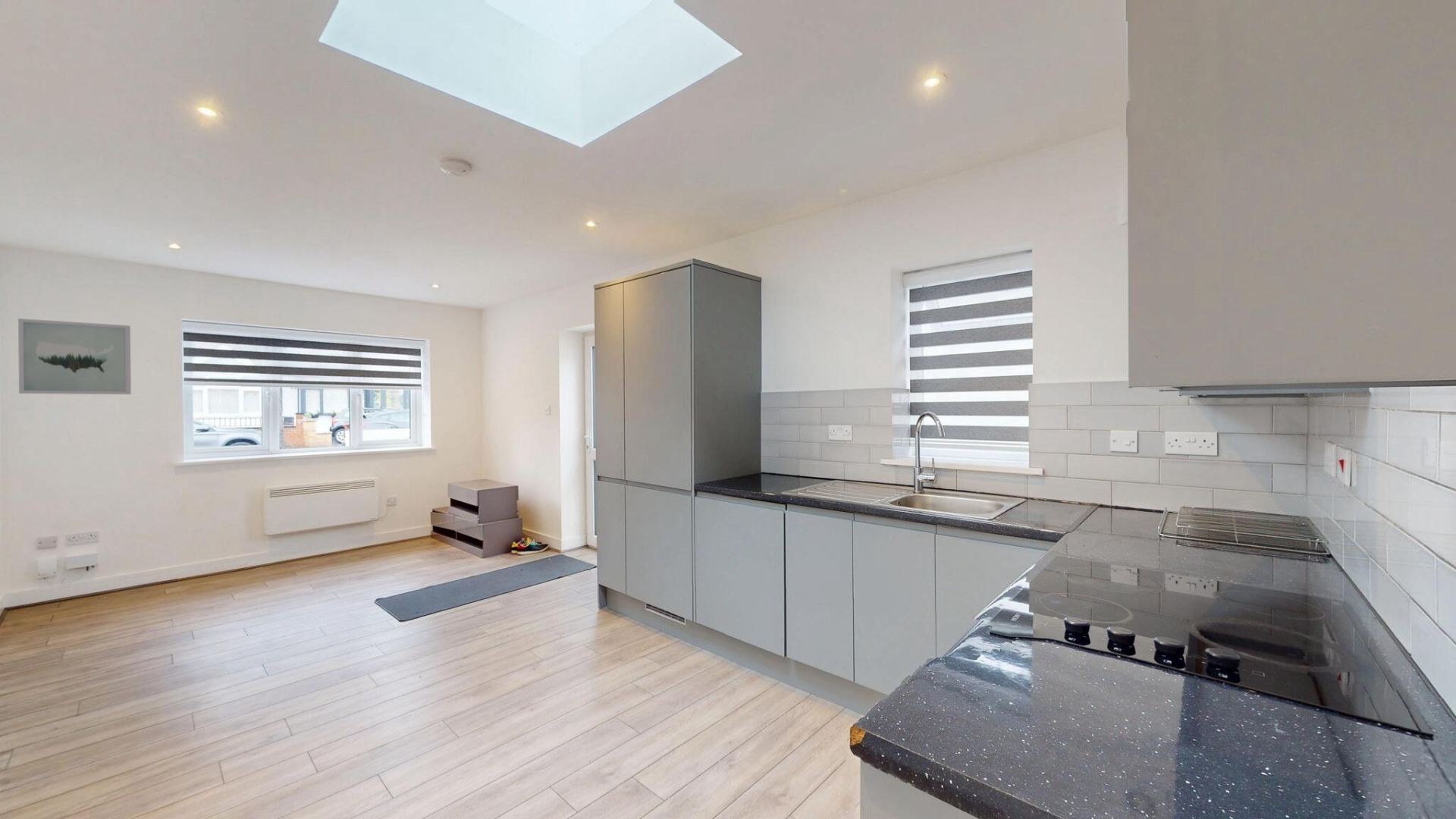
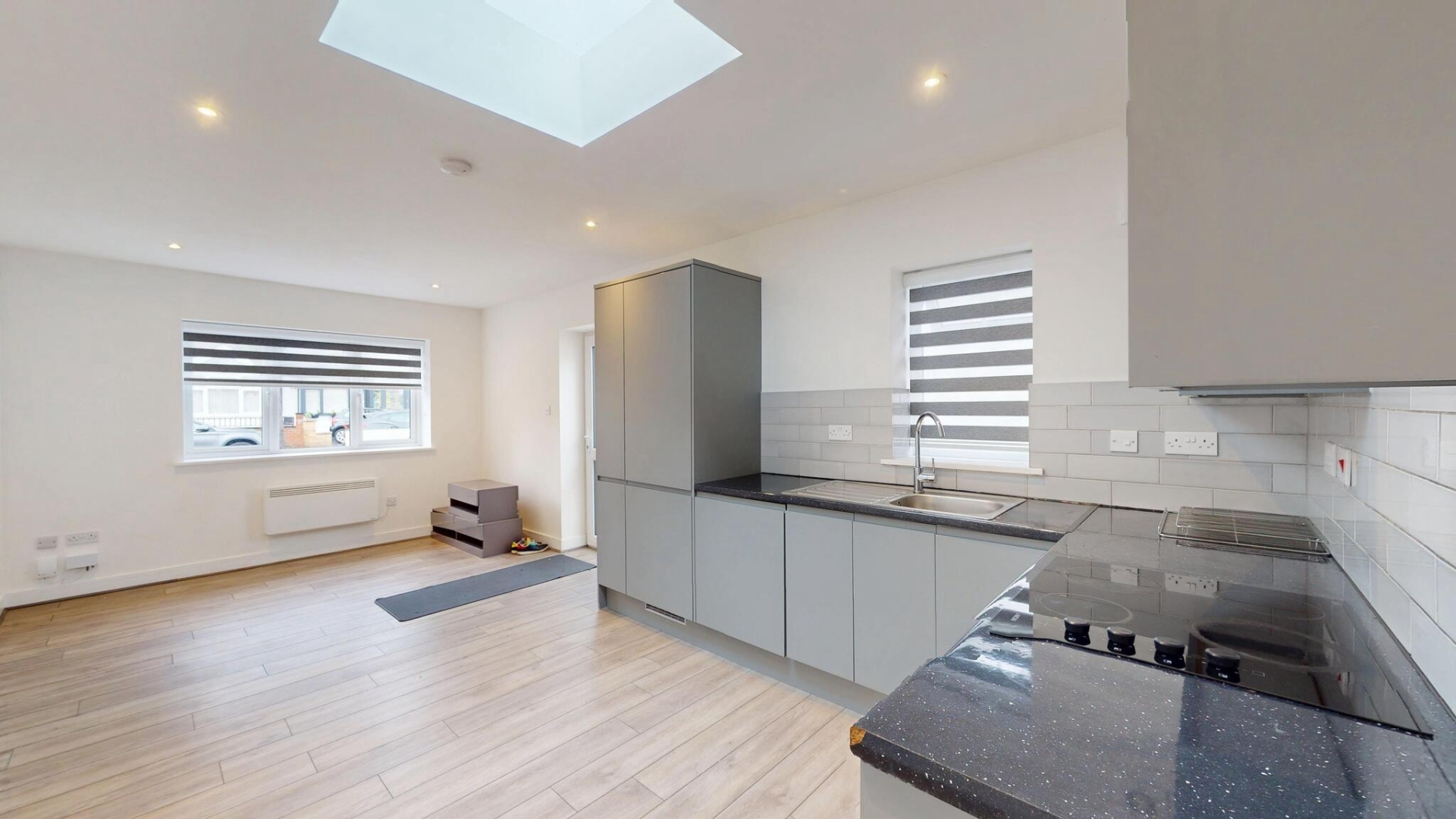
- wall art [17,318,132,395]
